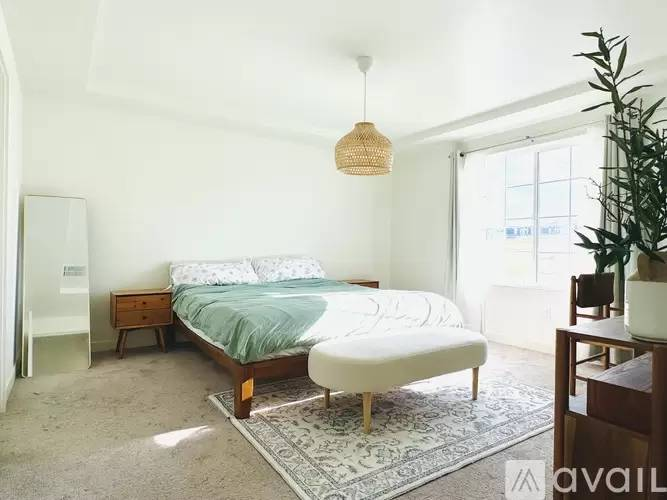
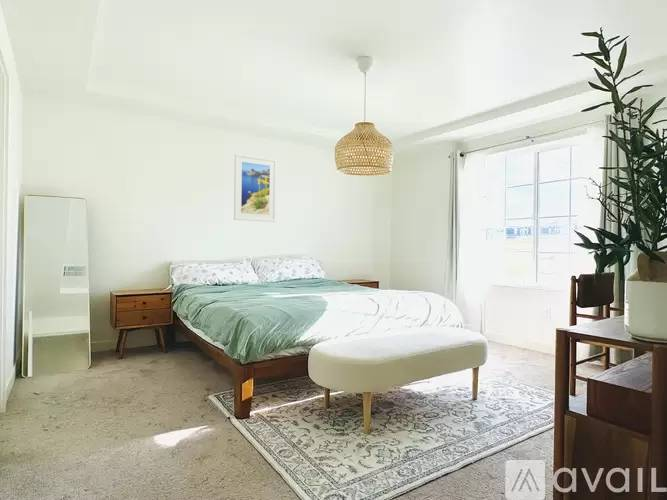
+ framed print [233,153,277,223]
